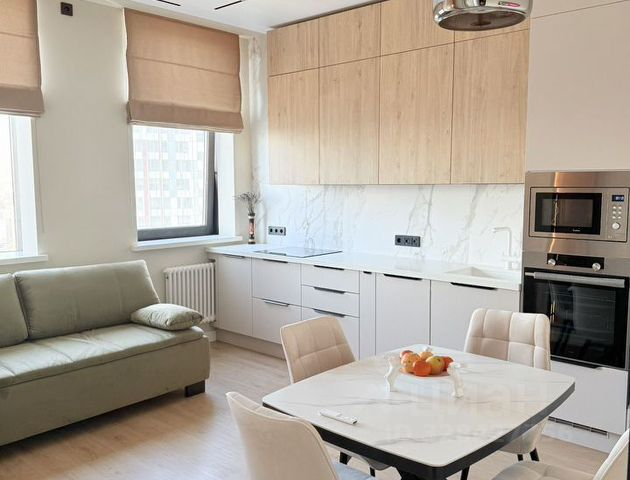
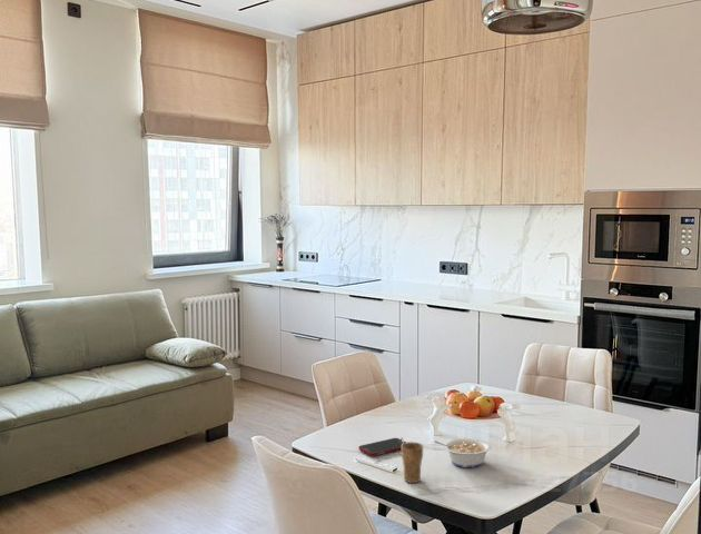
+ cup [399,436,424,484]
+ legume [434,437,492,468]
+ cell phone [357,437,407,457]
